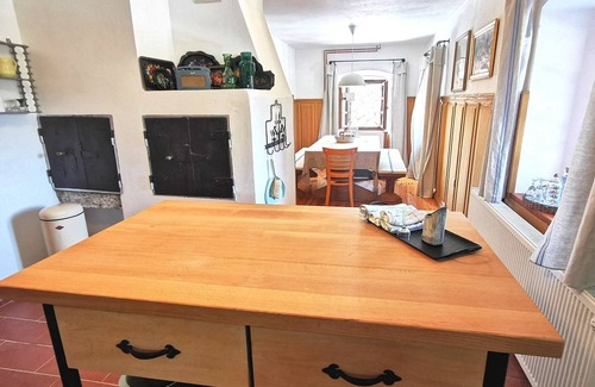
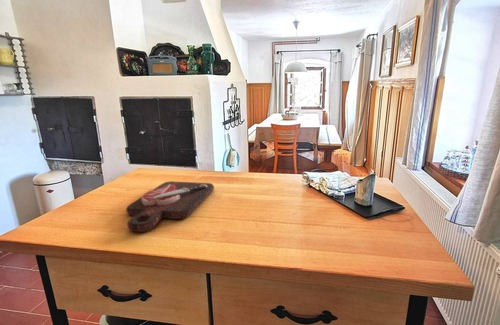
+ cutting board [125,180,215,233]
